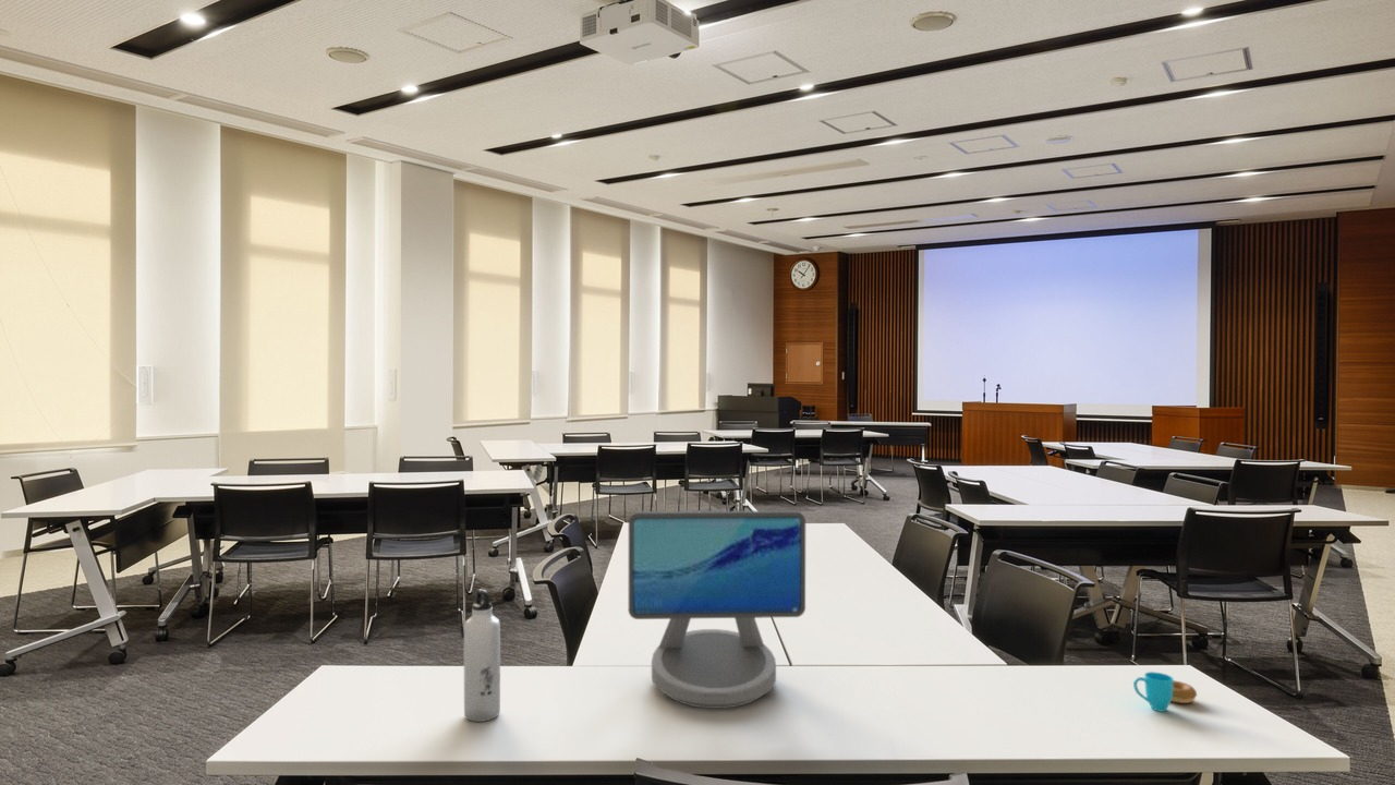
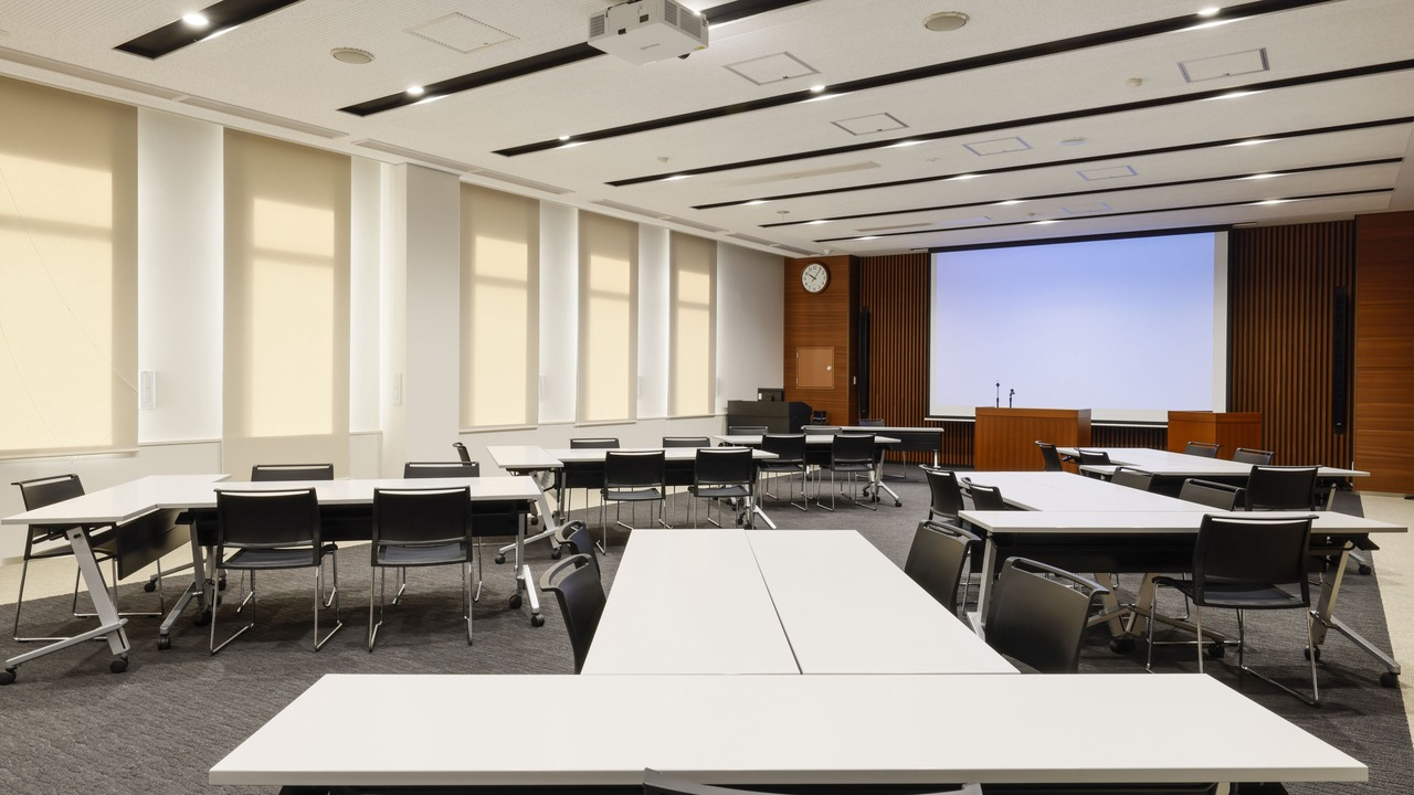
- cup [1132,671,1198,713]
- computer monitor [628,509,806,710]
- water bottle [463,588,501,723]
